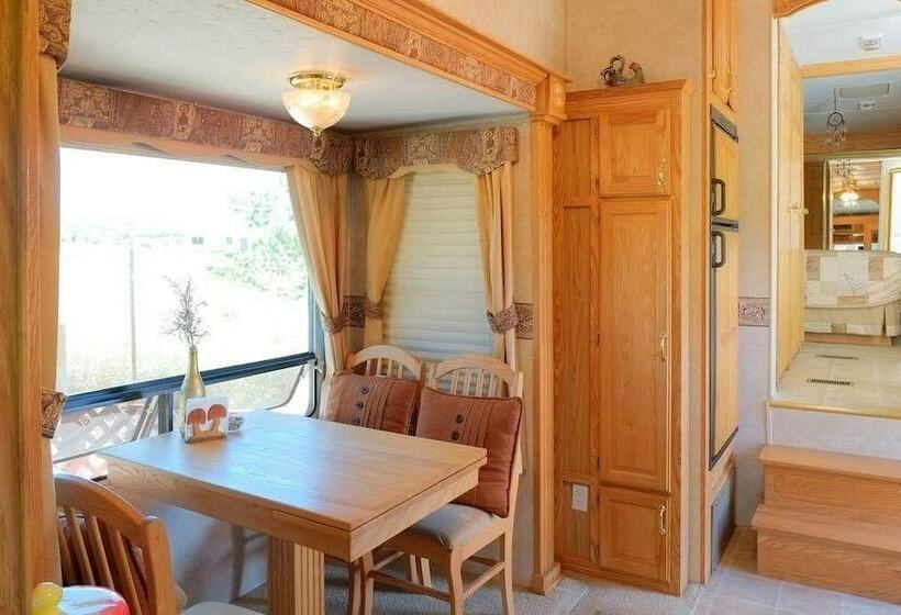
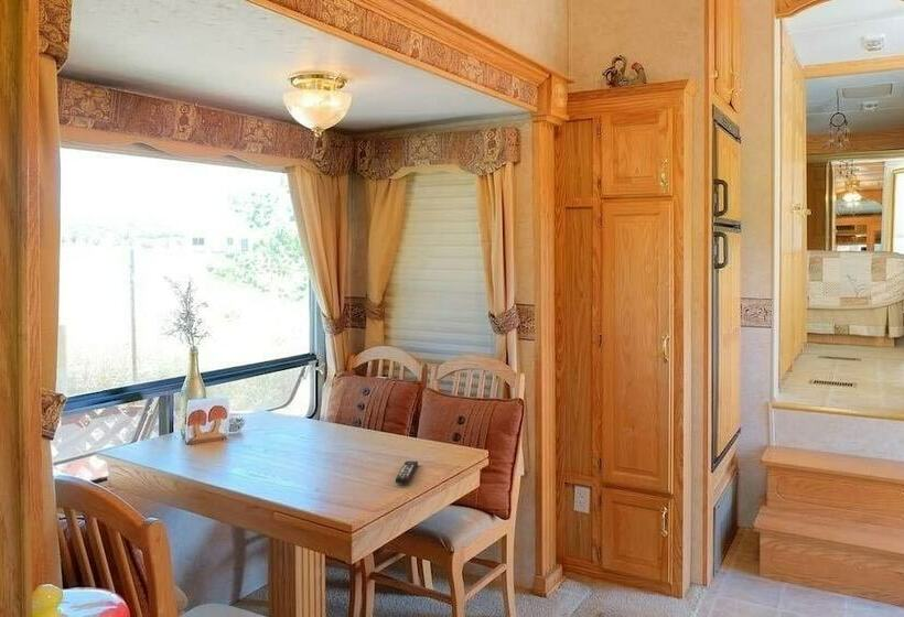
+ remote control [395,461,419,484]
